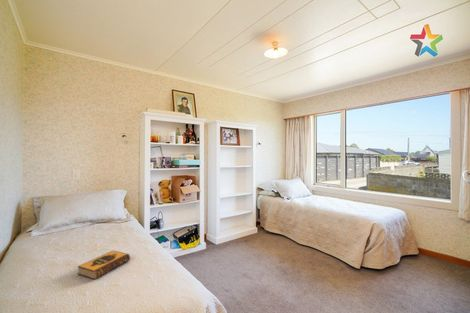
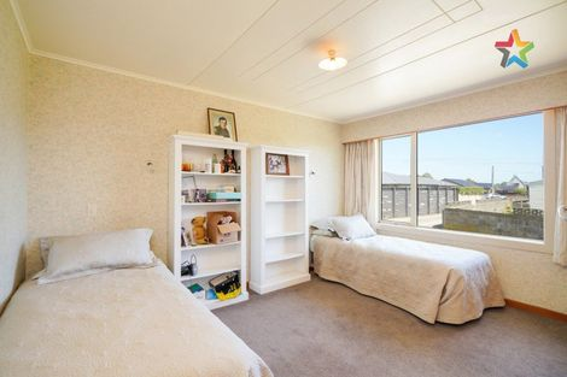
- hardback book [76,250,131,280]
